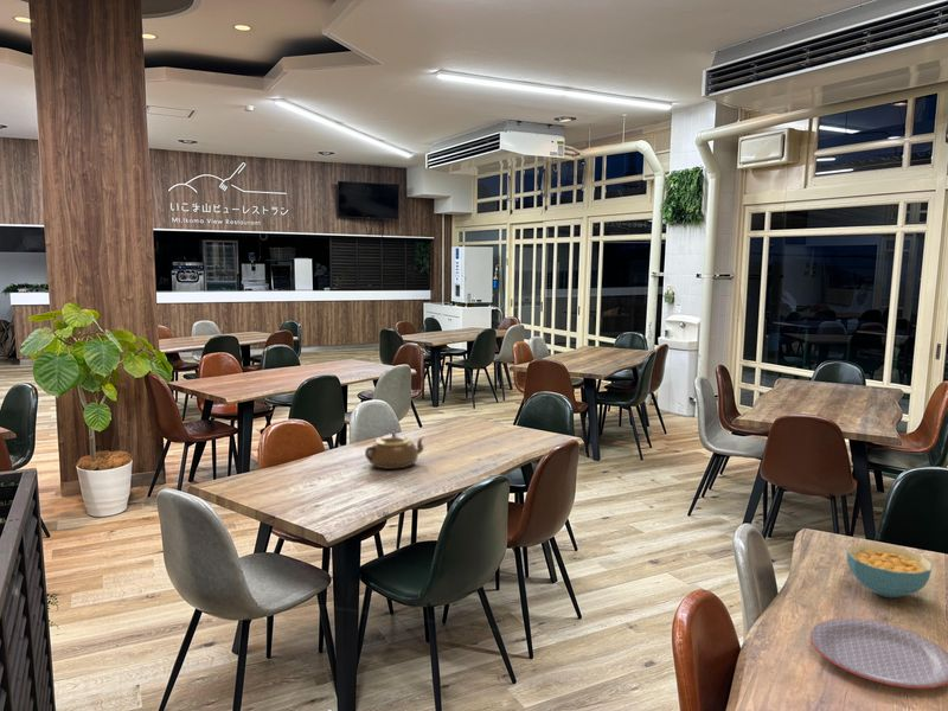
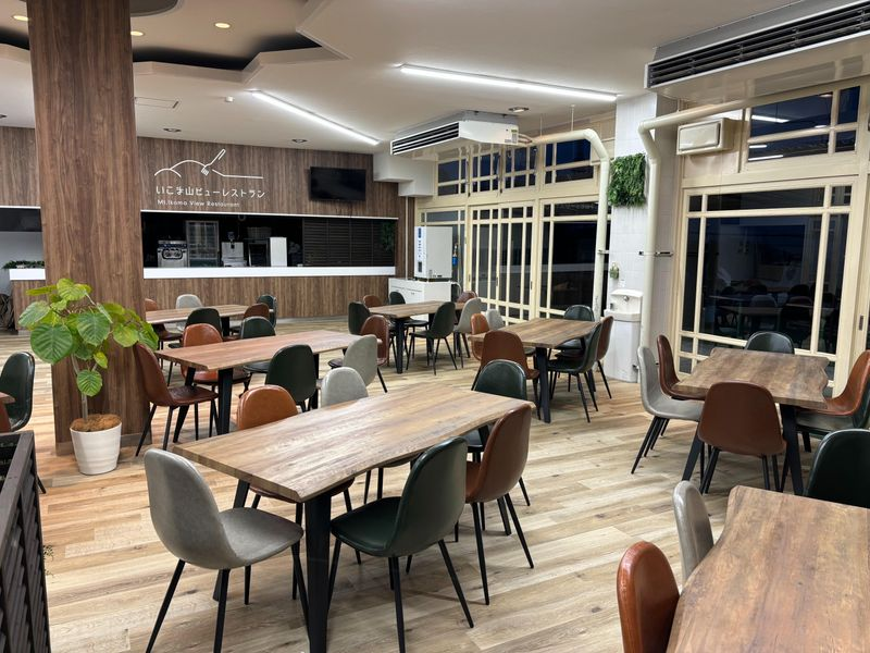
- teapot [364,431,425,470]
- plate [809,617,948,690]
- cereal bowl [845,543,934,598]
